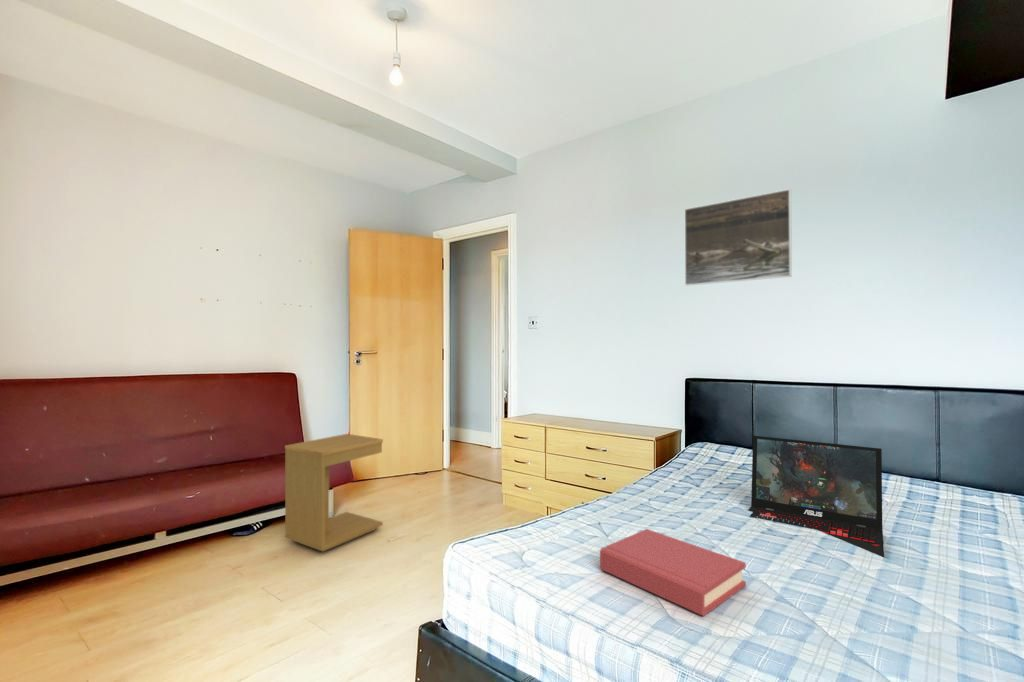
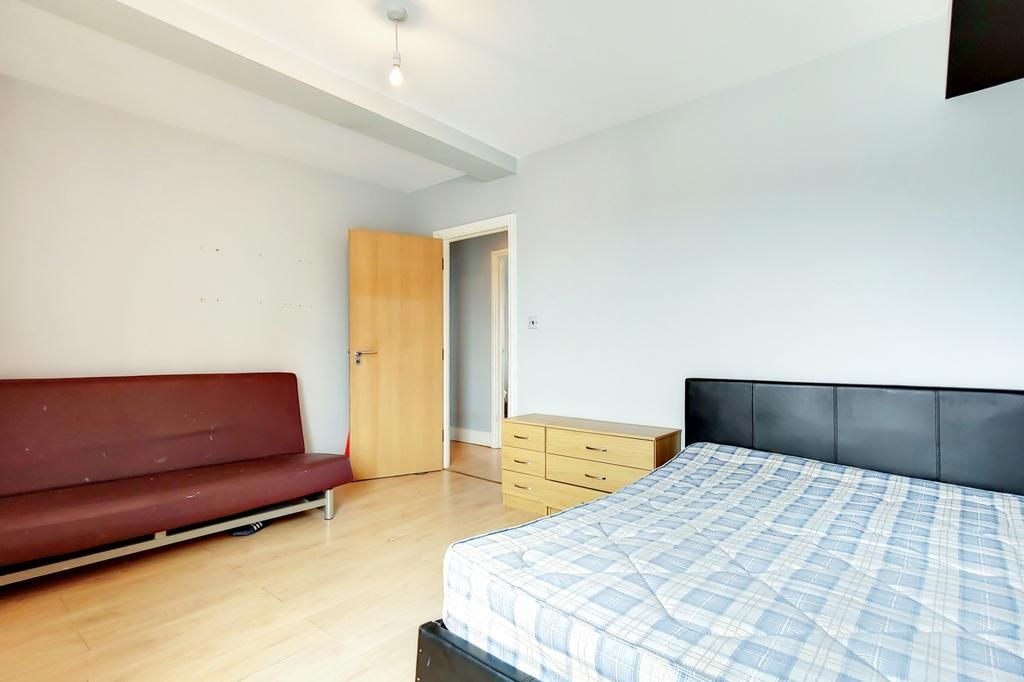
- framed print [684,188,793,286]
- hardback book [599,528,747,617]
- side table [284,433,384,553]
- laptop [747,435,885,558]
